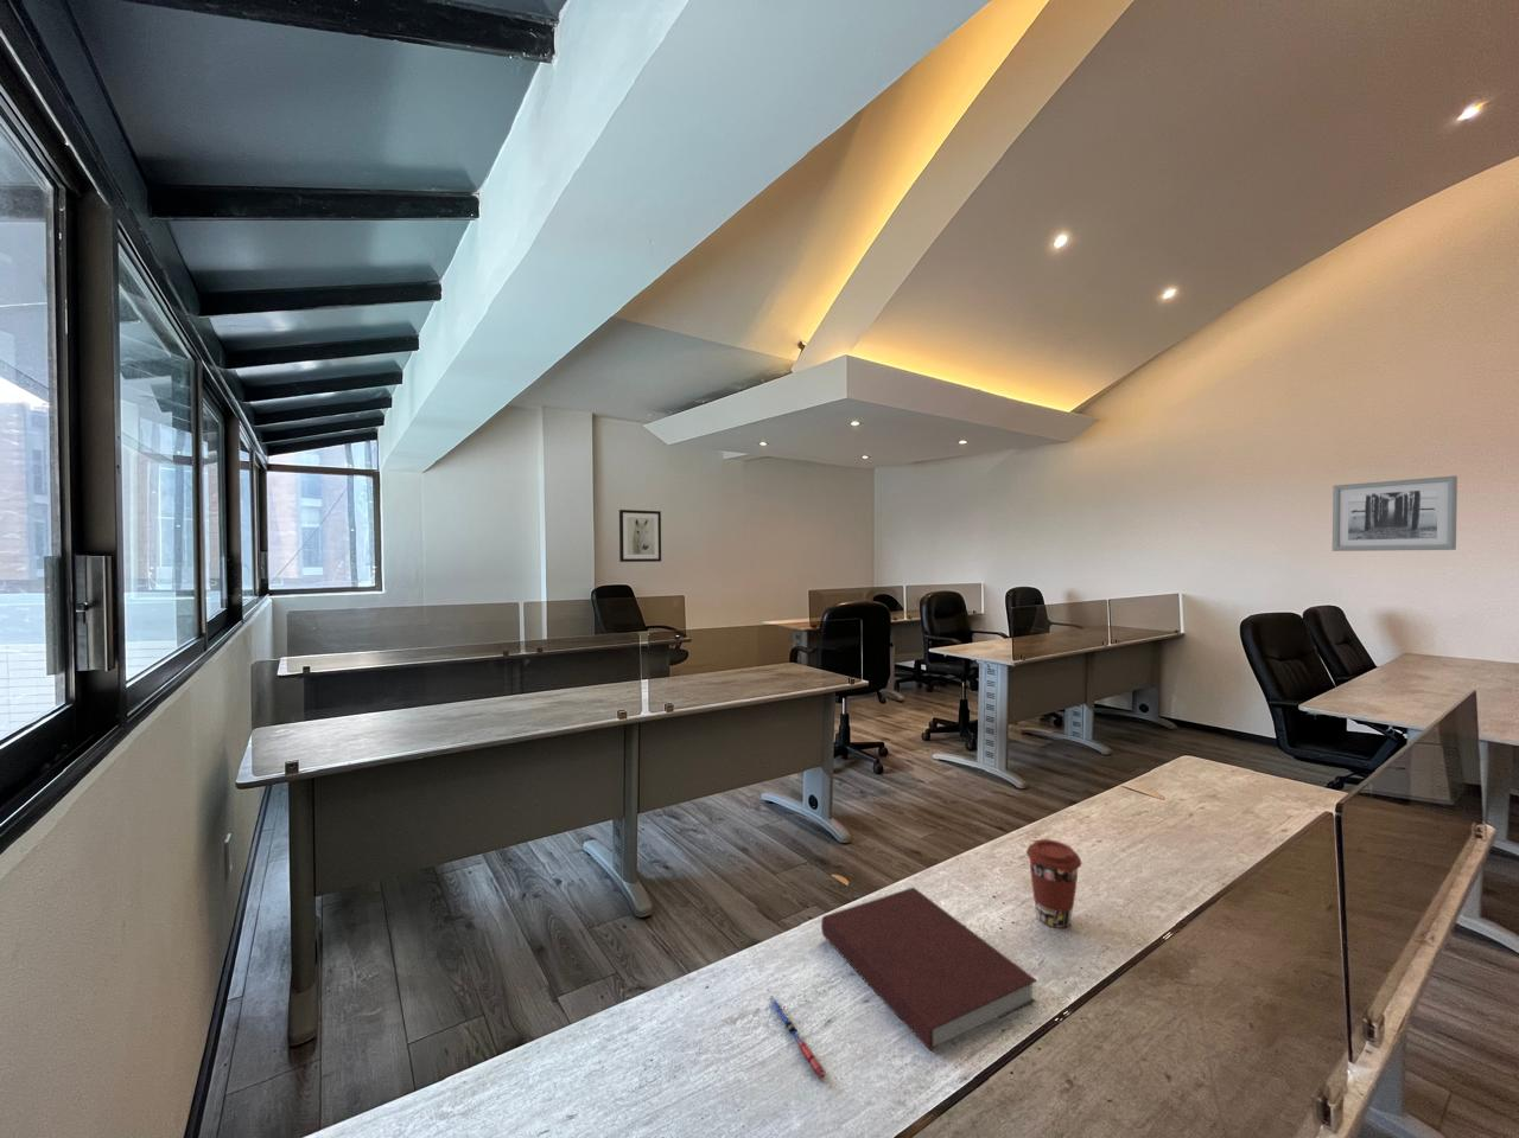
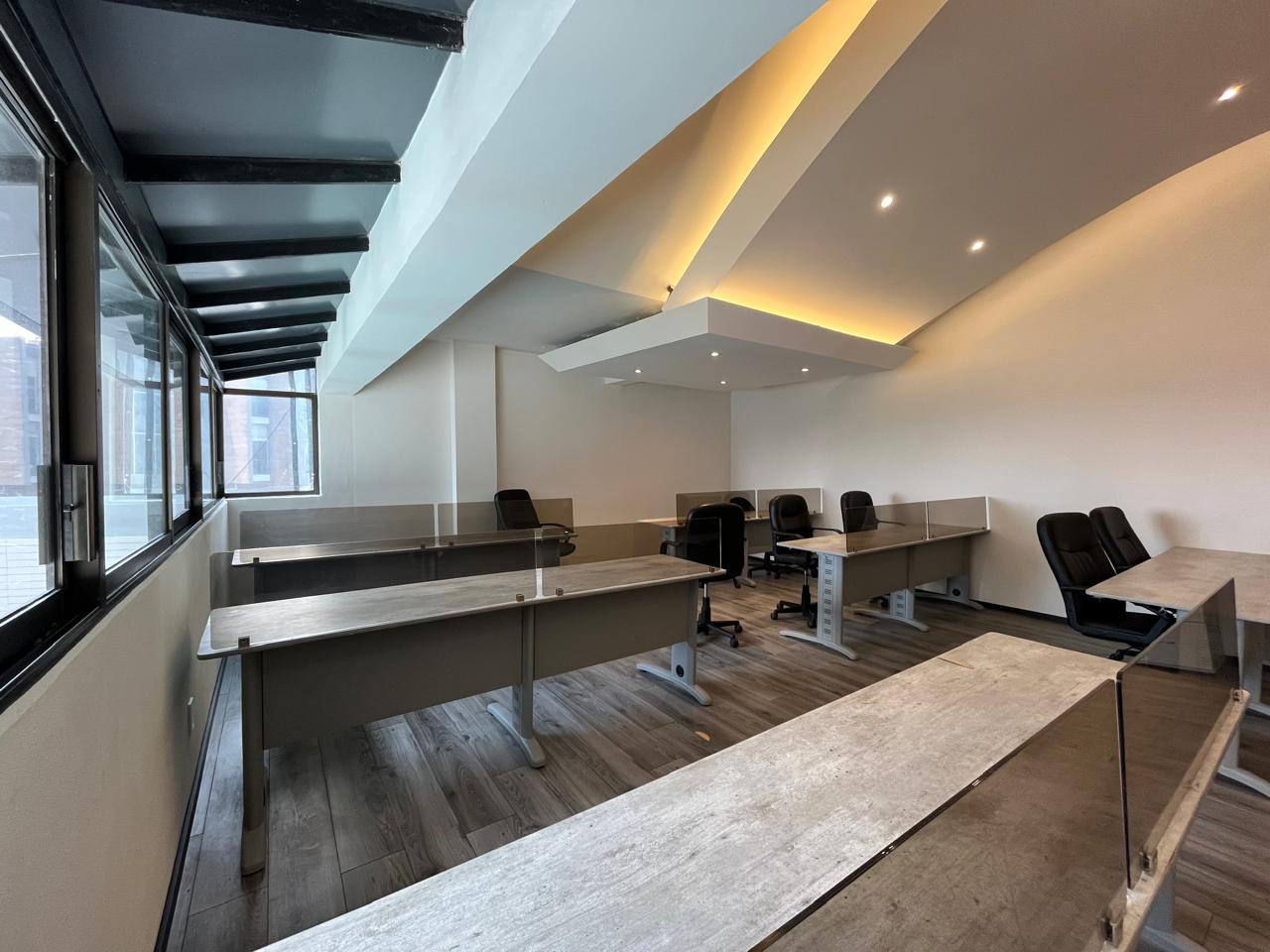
- notebook [820,887,1038,1052]
- wall art [618,508,663,563]
- wall art [1331,476,1458,552]
- coffee cup [1025,838,1082,929]
- pen [765,995,829,1079]
